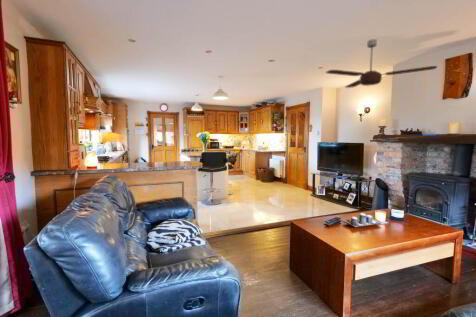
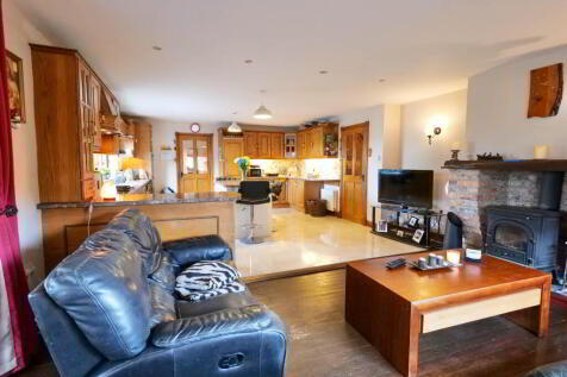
- ceiling fan [325,38,438,89]
